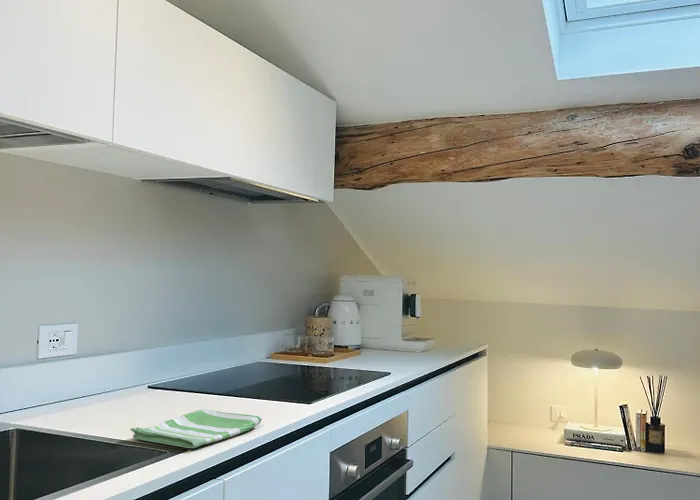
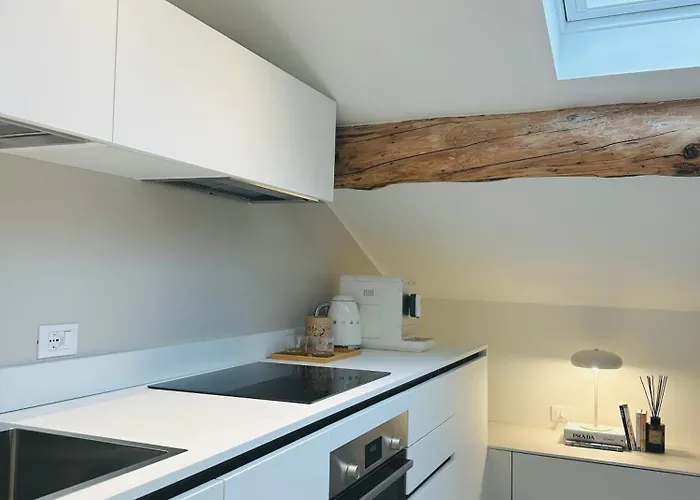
- dish towel [130,408,263,449]
